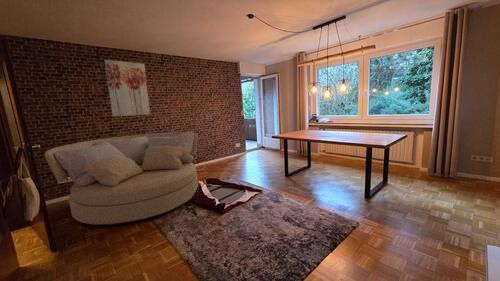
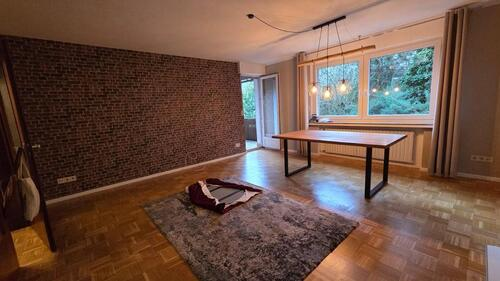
- wall art [104,59,151,117]
- sofa [44,131,199,226]
